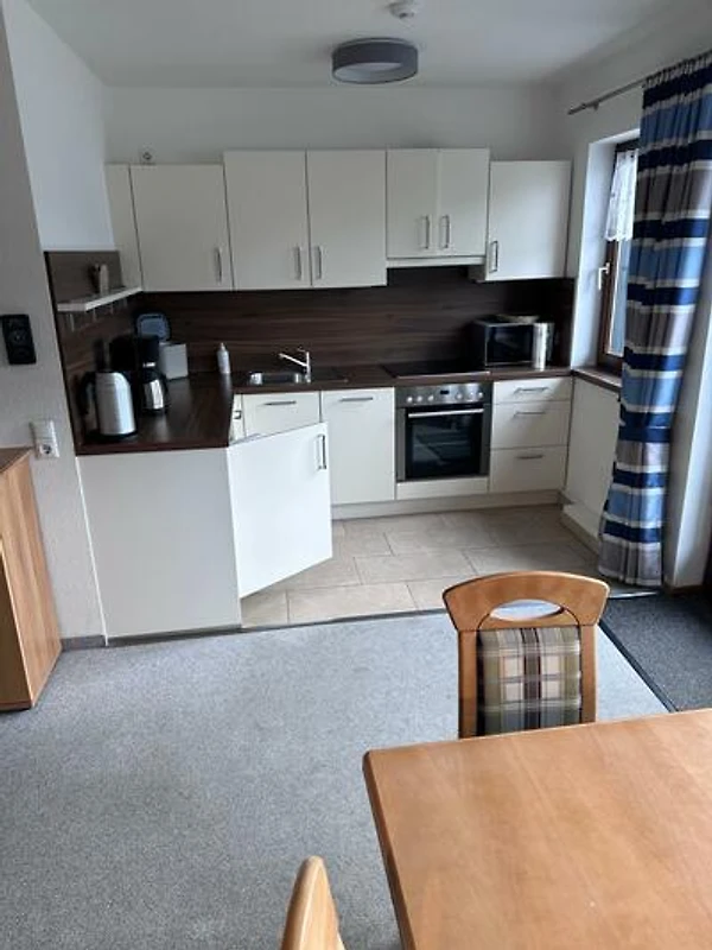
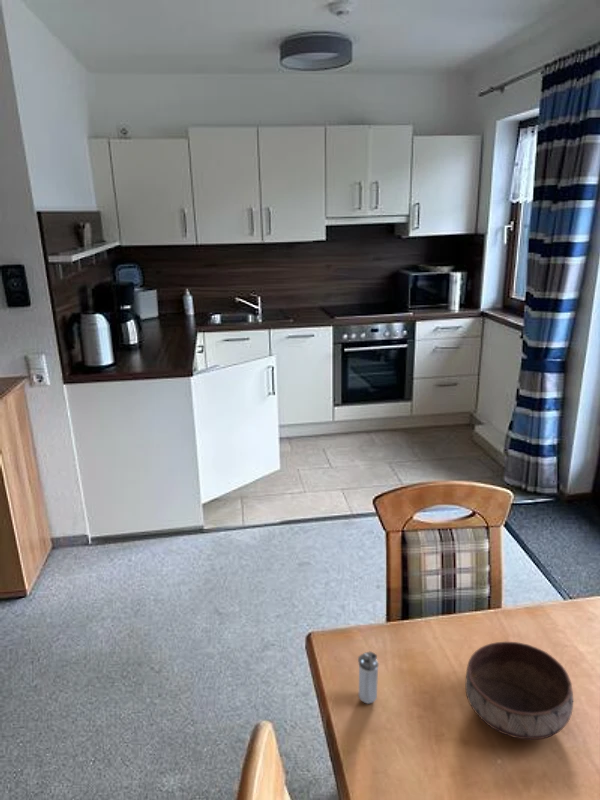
+ bowl [464,641,574,740]
+ shaker [357,650,380,705]
